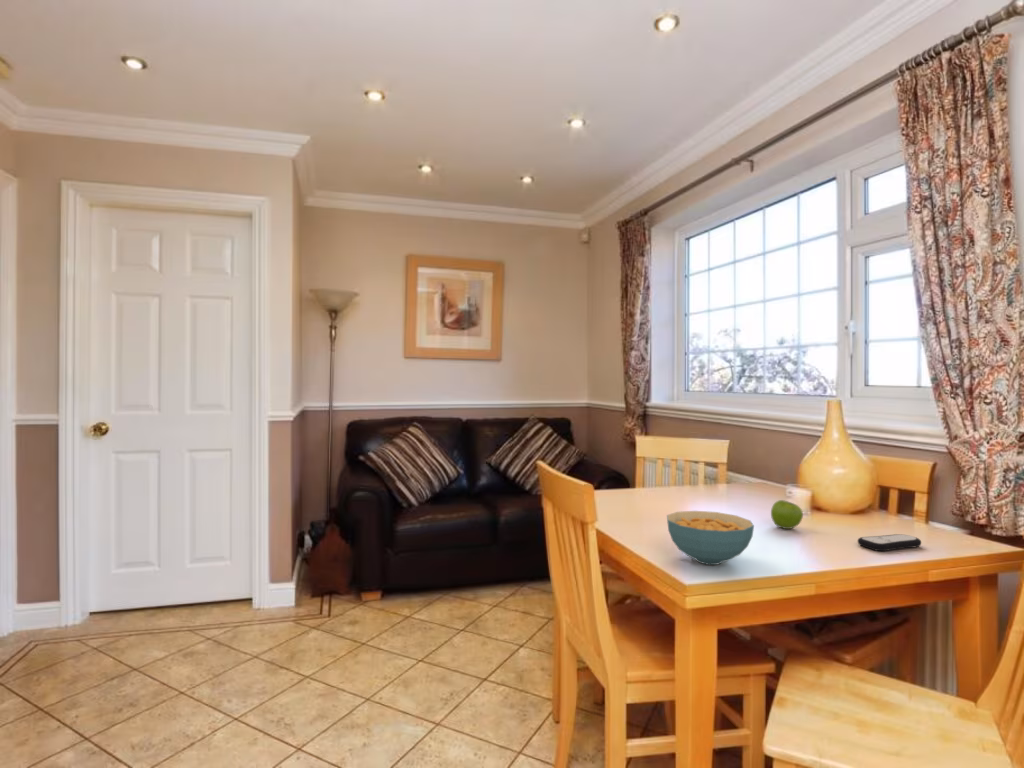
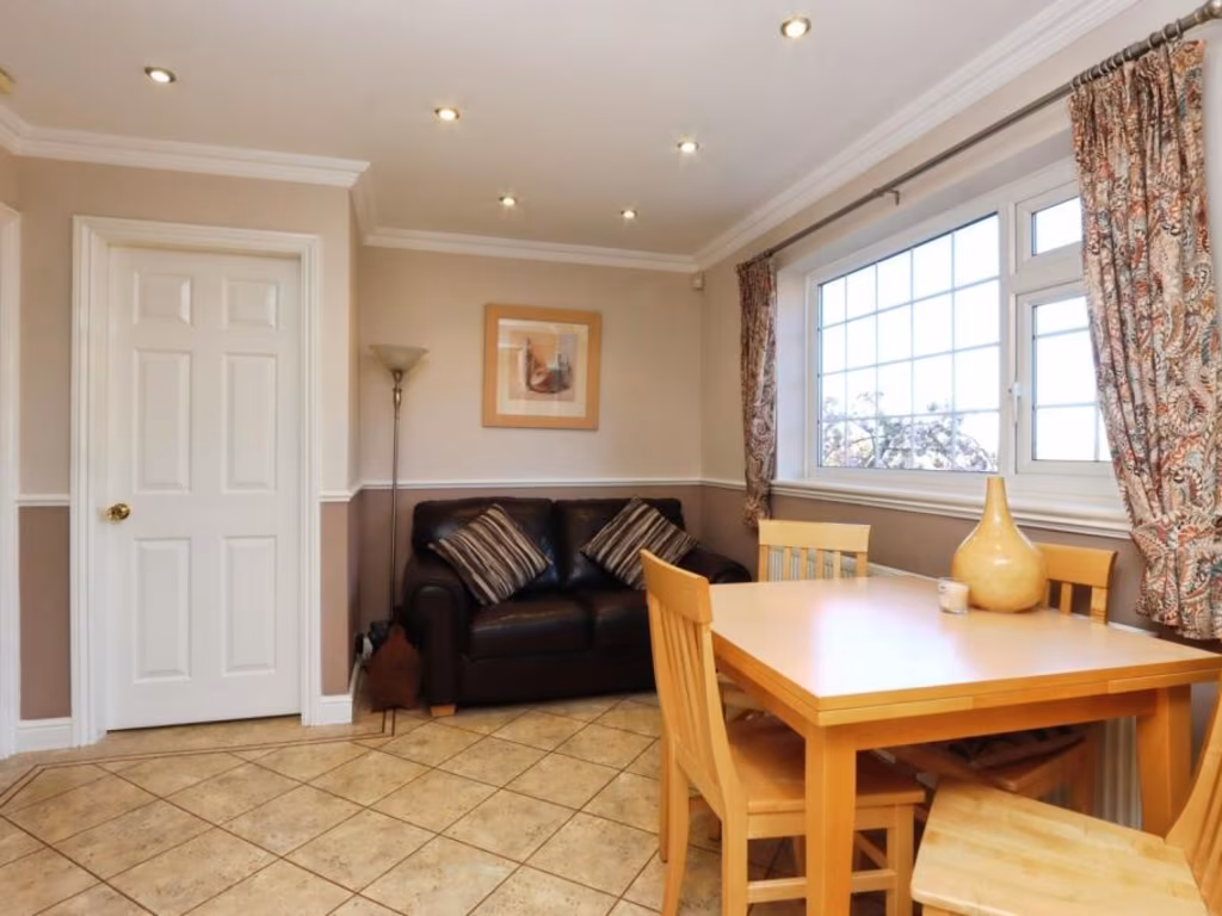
- fruit [770,499,804,530]
- remote control [857,533,922,552]
- cereal bowl [666,510,755,566]
